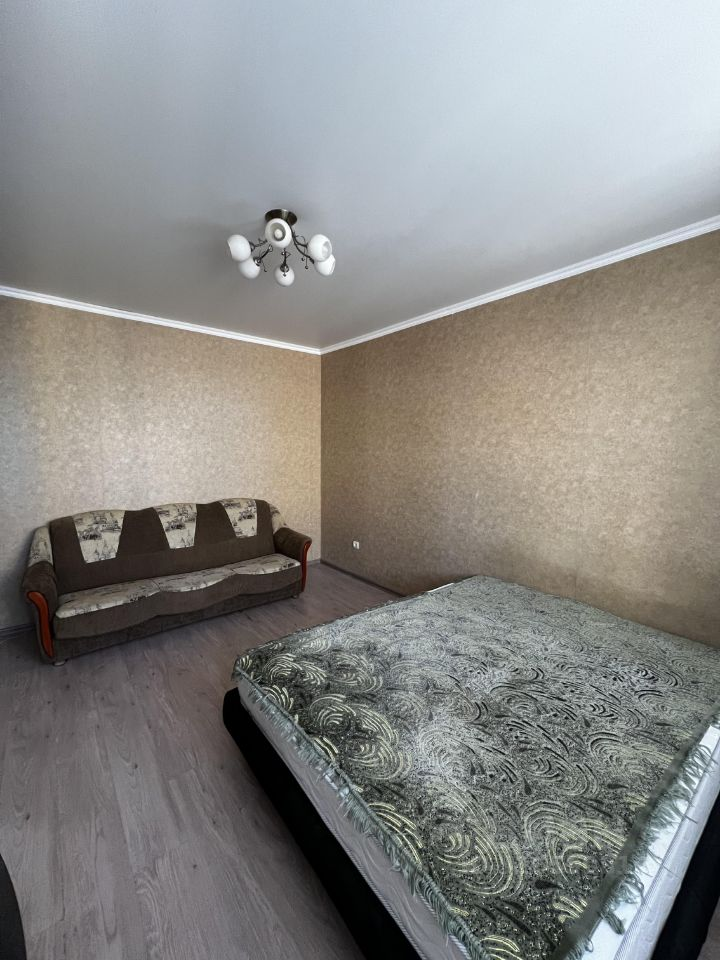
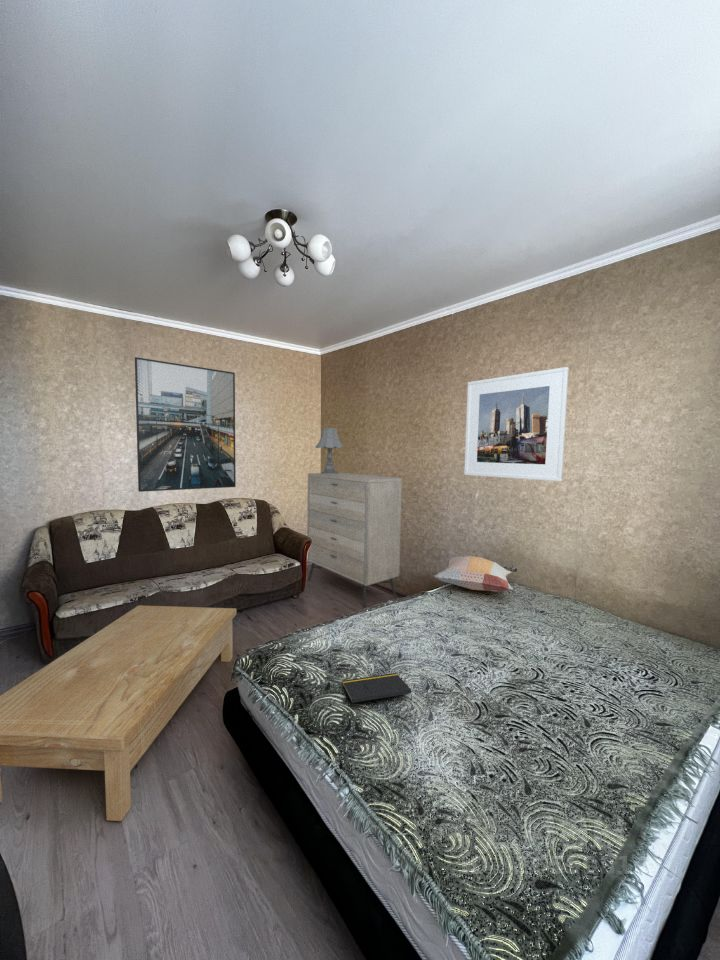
+ dresser [306,471,403,609]
+ decorative pillow [432,555,518,592]
+ table lamp [314,427,345,474]
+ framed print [463,366,570,482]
+ notepad [342,672,413,704]
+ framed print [134,356,237,493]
+ coffee table [0,604,237,822]
